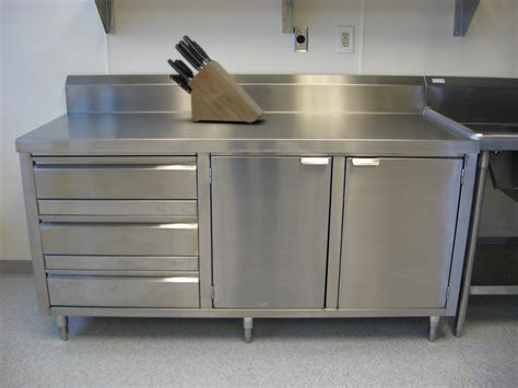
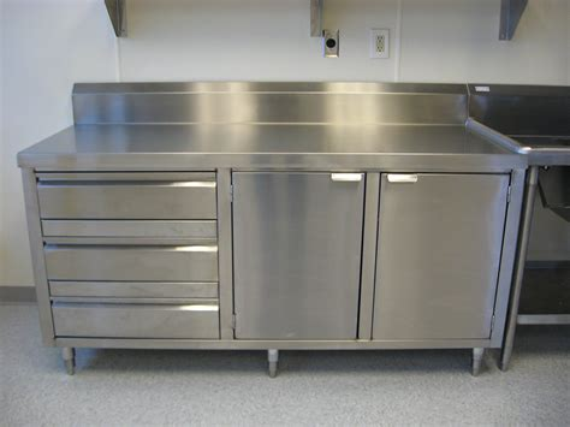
- knife block [166,34,266,124]
